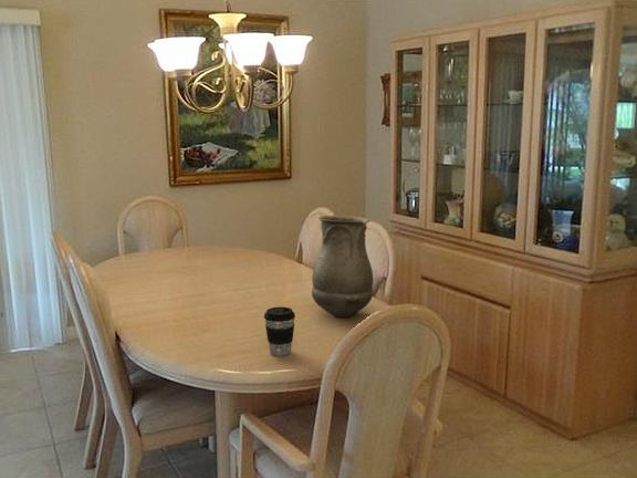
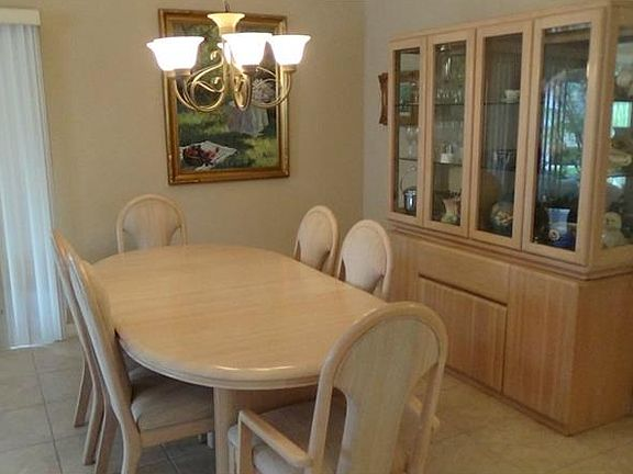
- coffee cup [263,305,296,357]
- vase [311,215,374,319]
